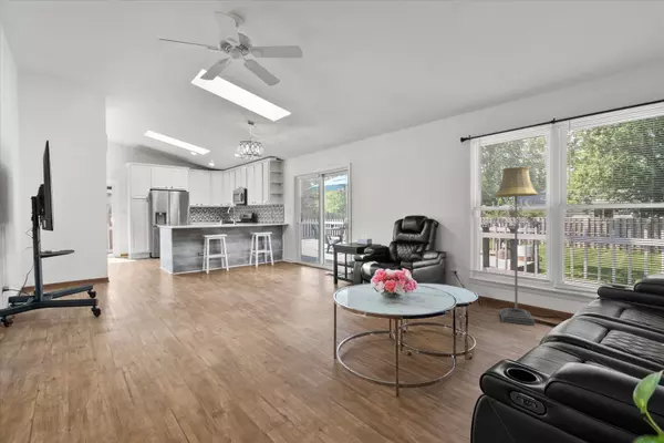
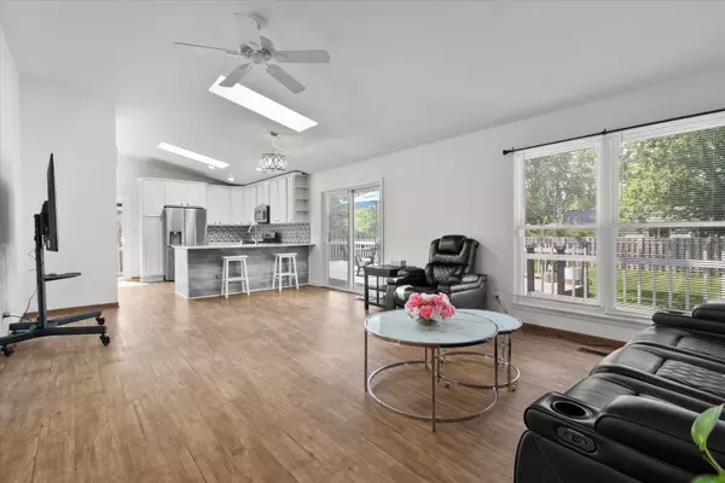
- floor lamp [494,166,540,326]
